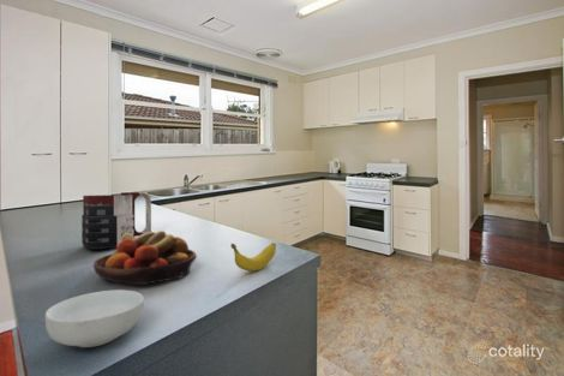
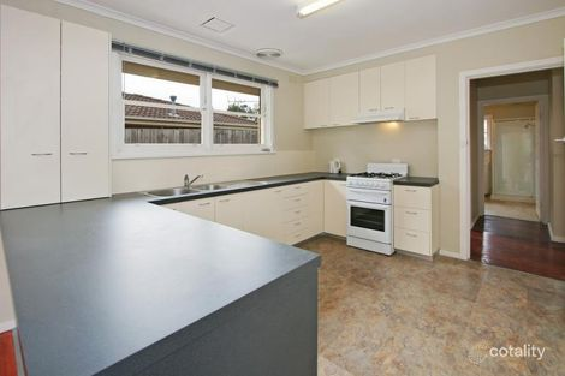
- banana [230,241,277,273]
- fruit bowl [92,229,198,286]
- mug [80,191,152,250]
- cereal bowl [44,288,145,348]
